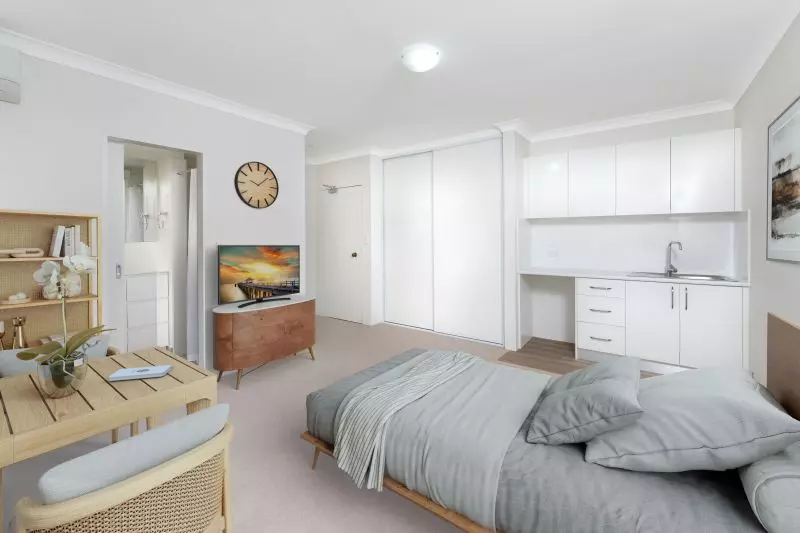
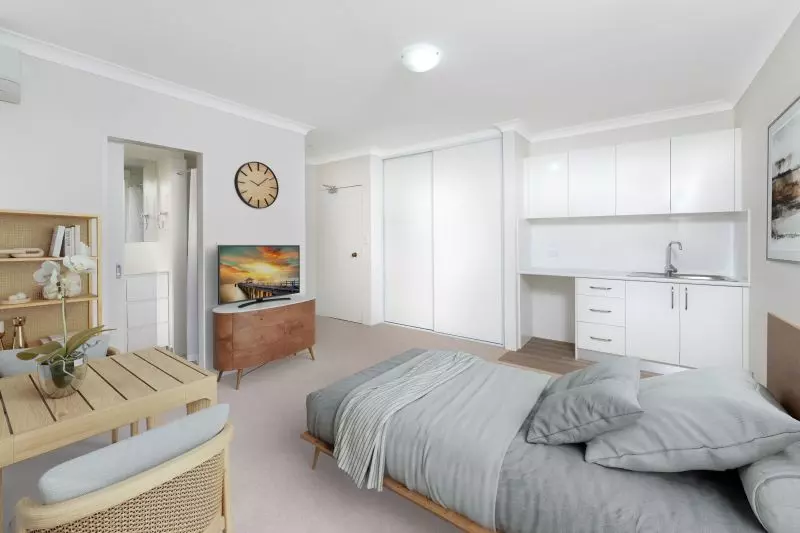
- notepad [108,364,173,382]
